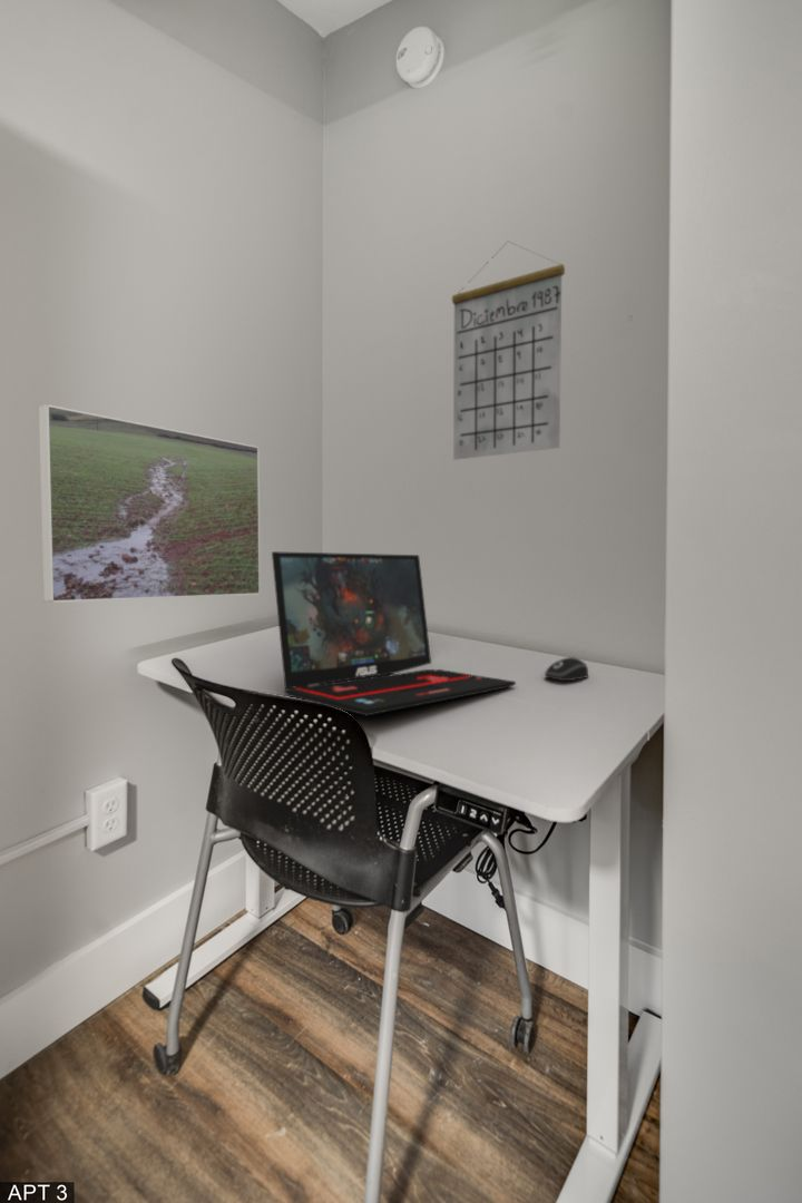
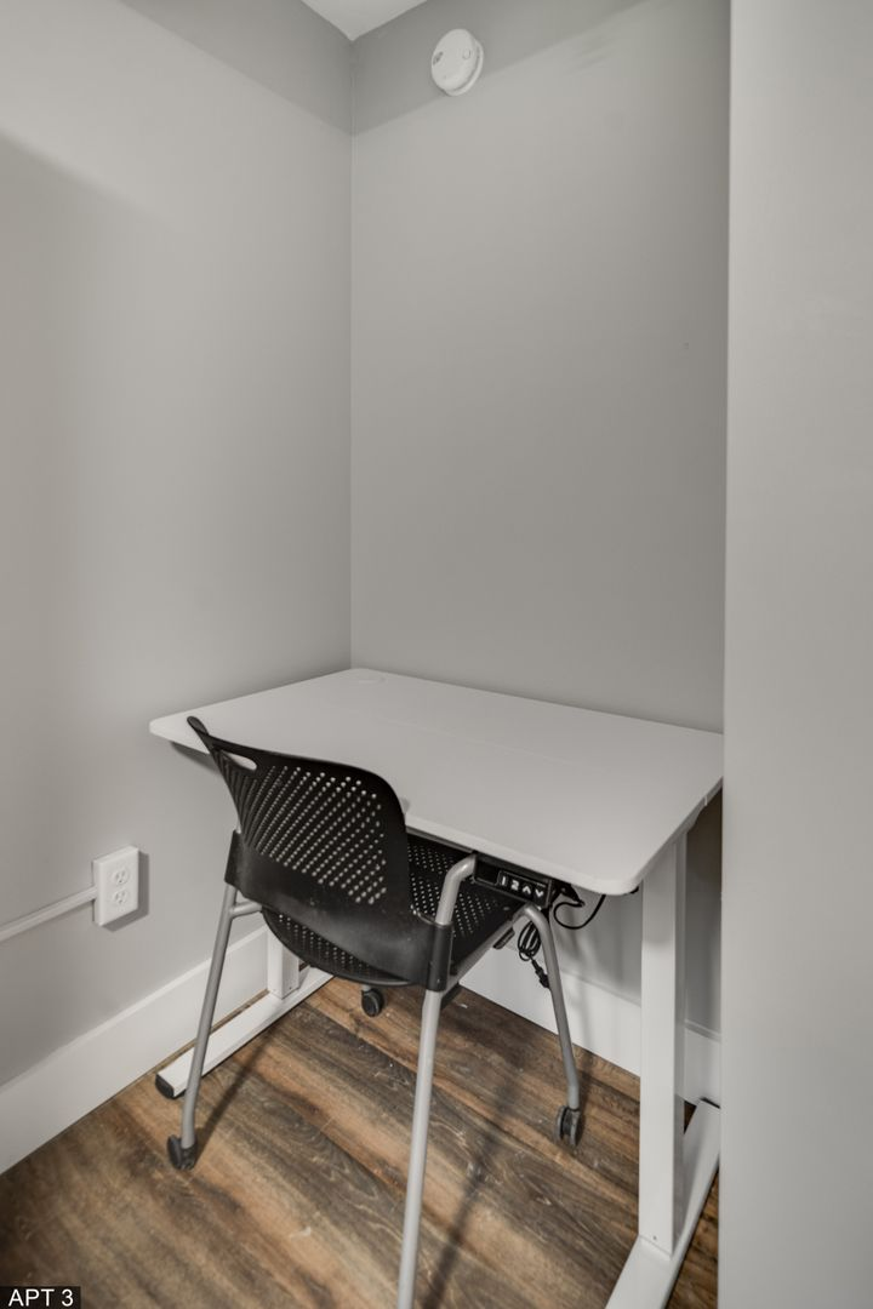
- calendar [451,241,566,461]
- laptop [271,550,517,717]
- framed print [38,403,262,604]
- computer mouse [544,656,589,682]
